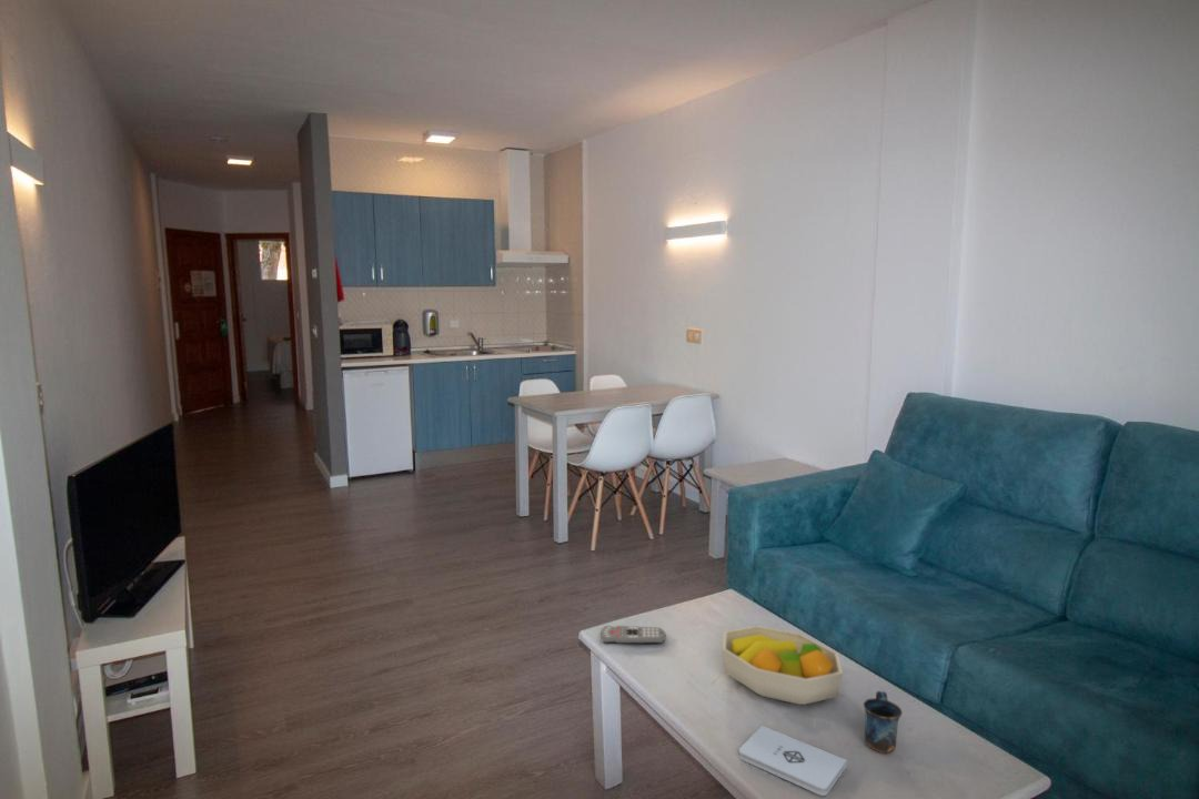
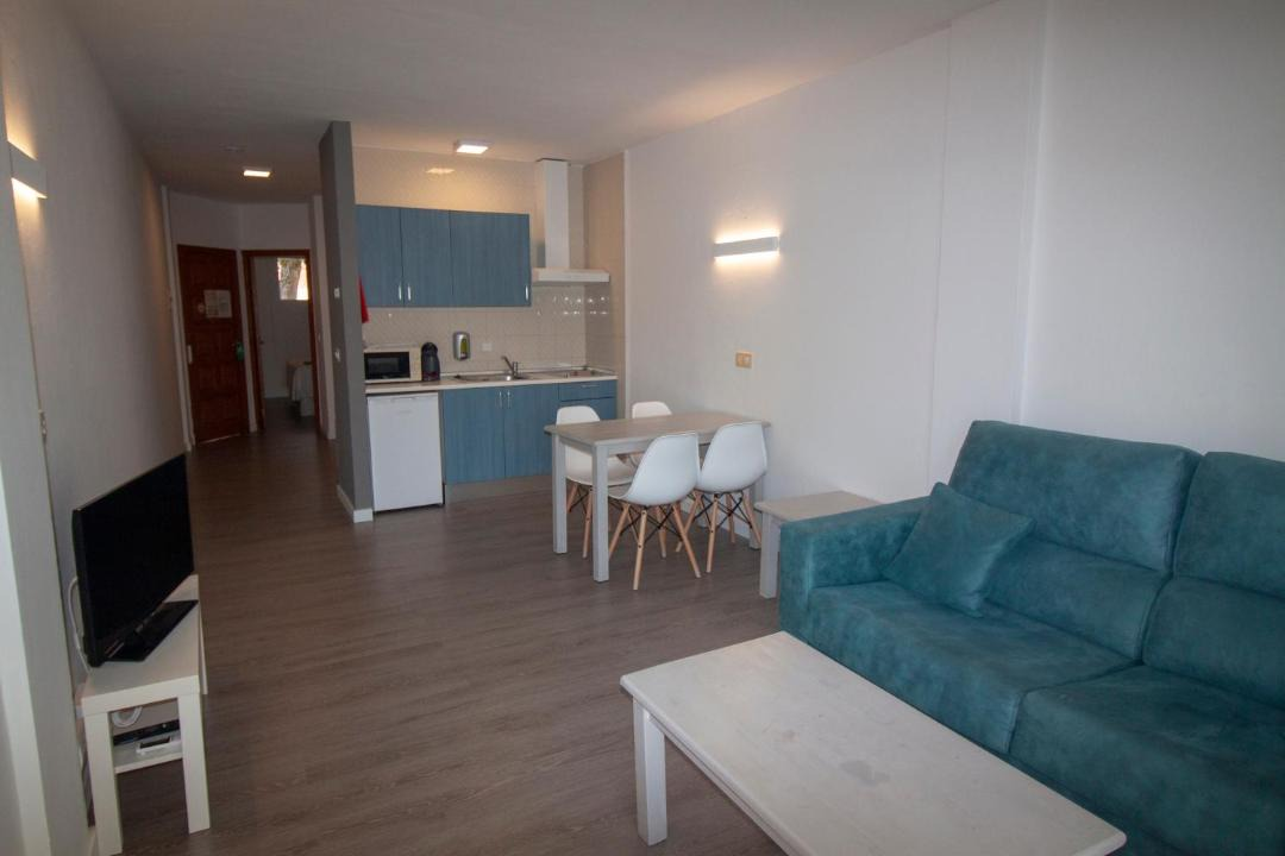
- remote control [600,625,667,645]
- notepad [738,725,848,797]
- fruit bowl [722,625,844,706]
- mug [863,690,904,754]
